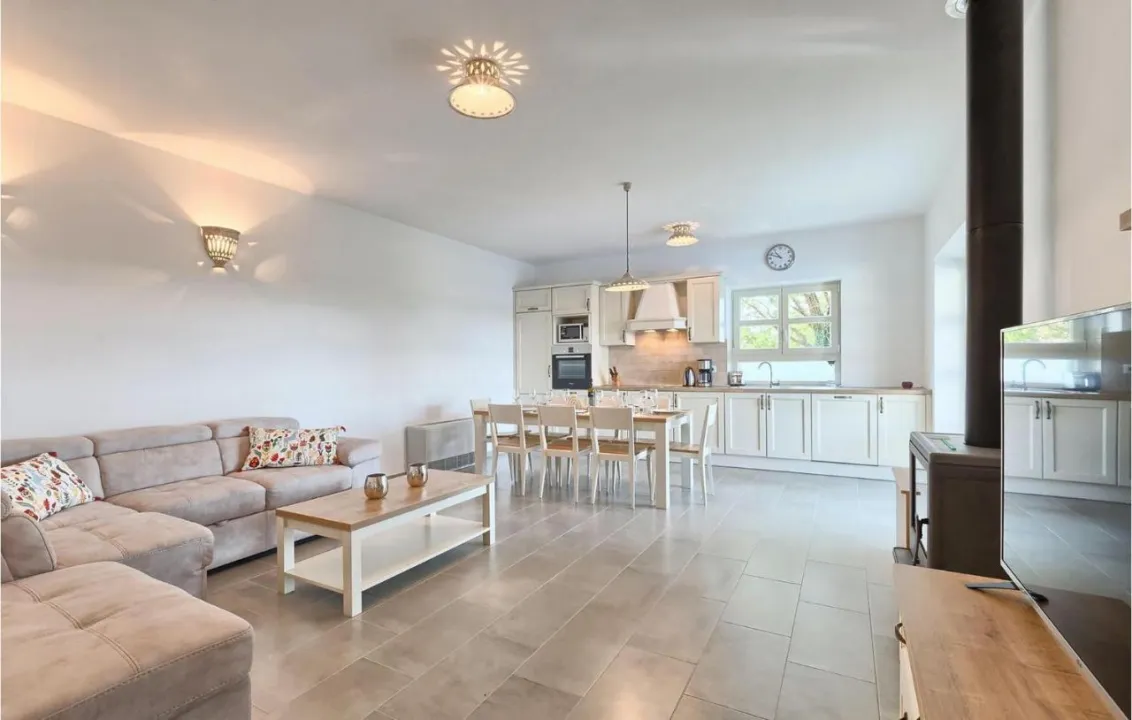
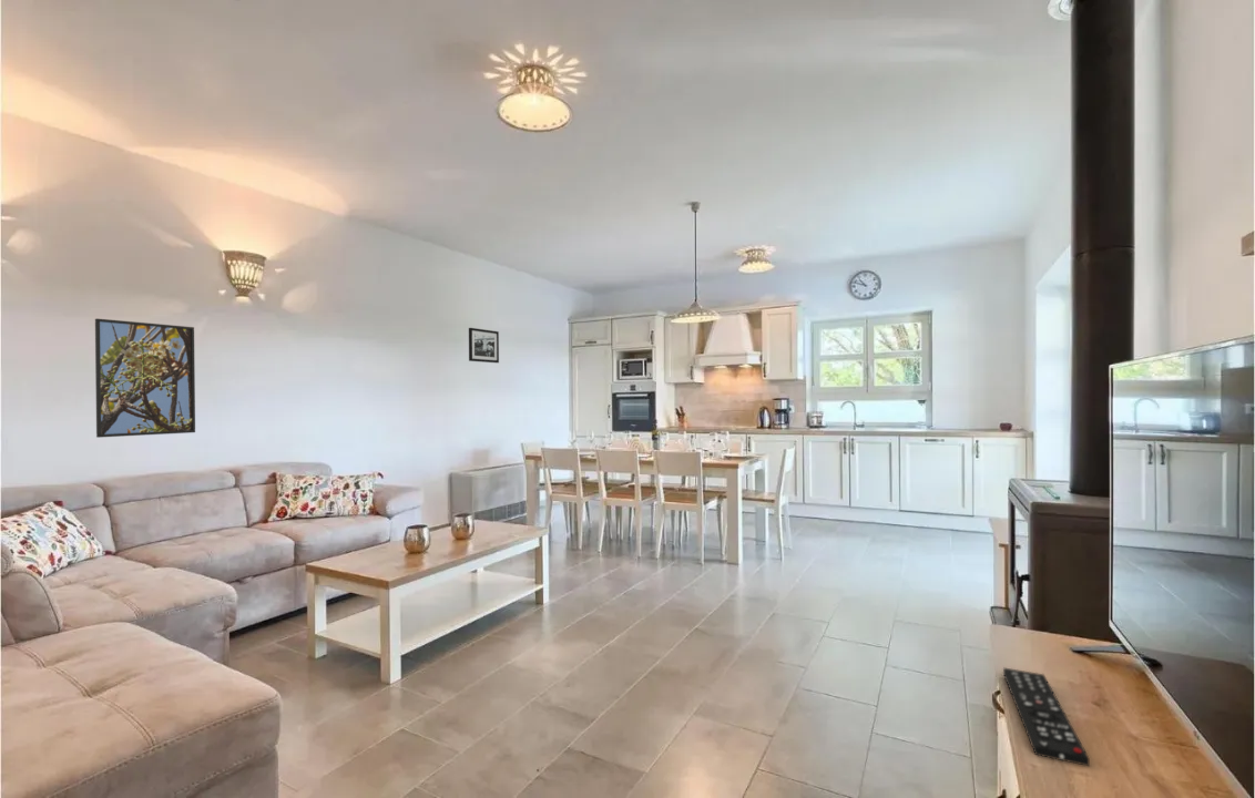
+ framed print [94,318,196,439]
+ picture frame [468,327,500,364]
+ remote control [1002,667,1091,767]
